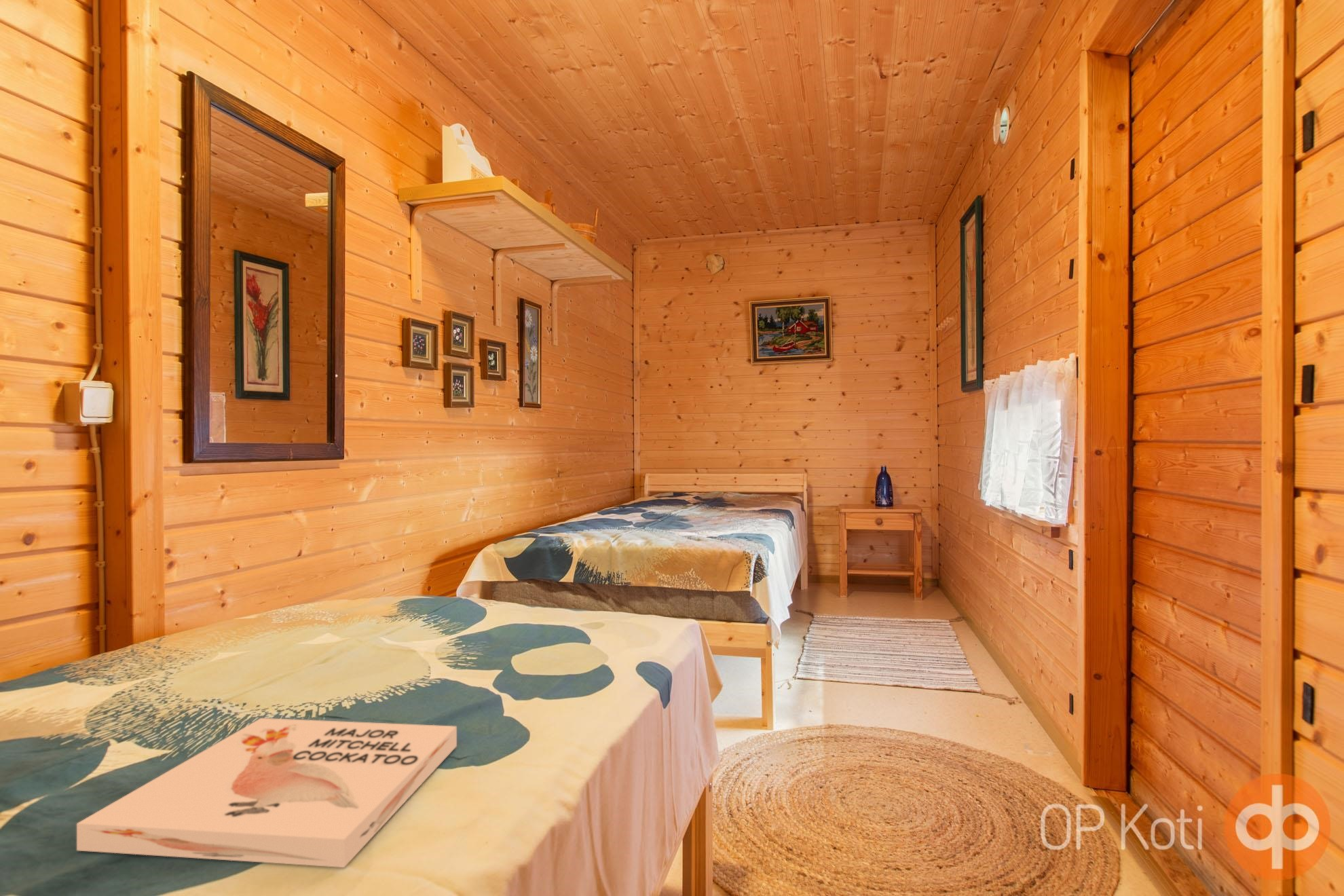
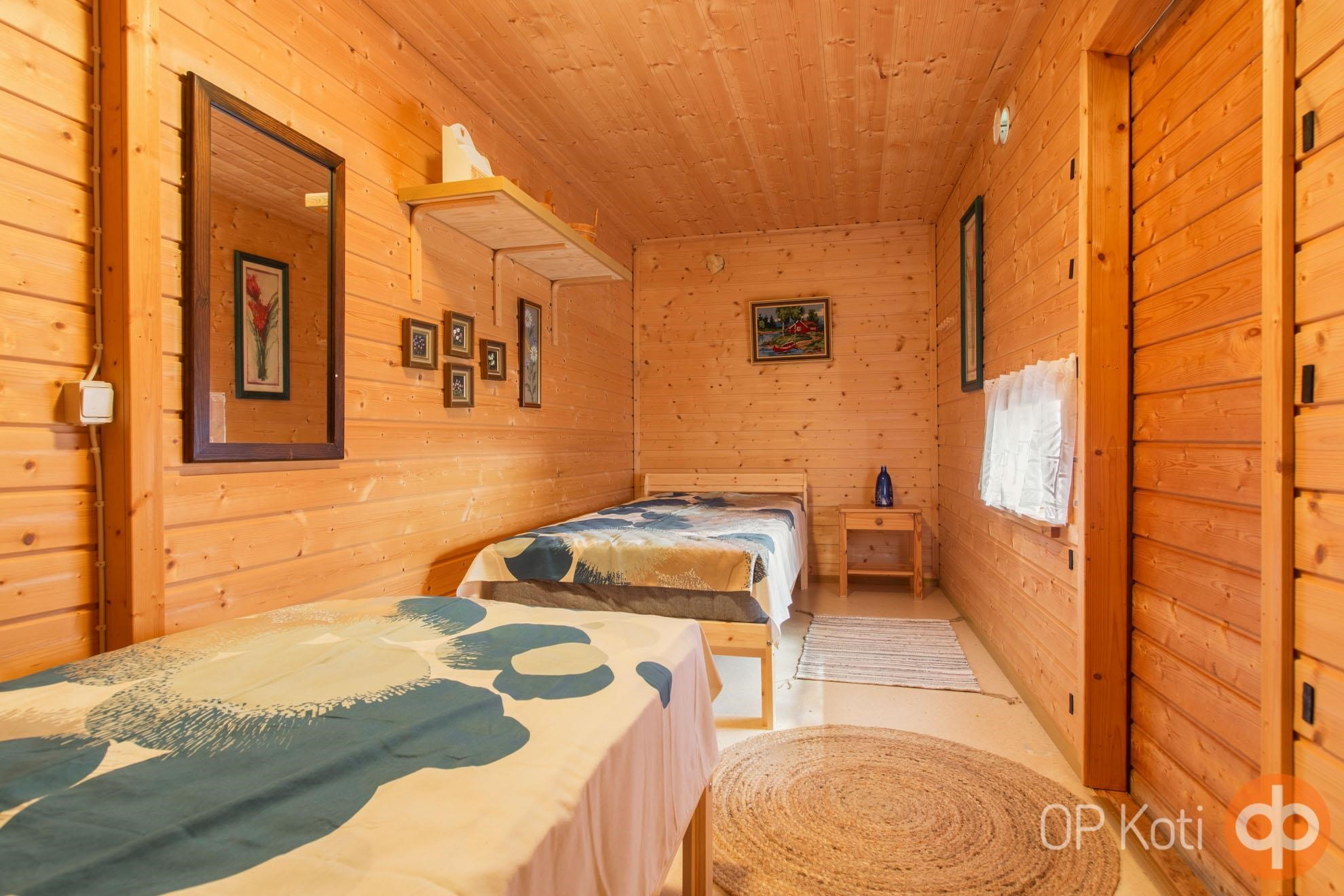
- book [76,717,458,868]
